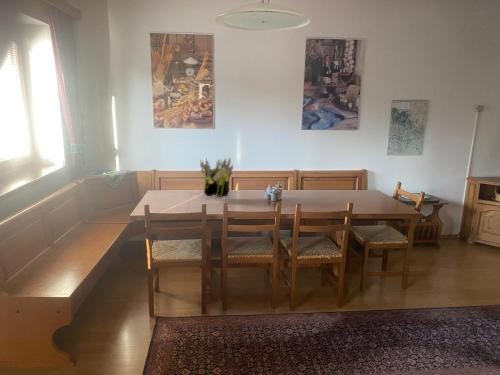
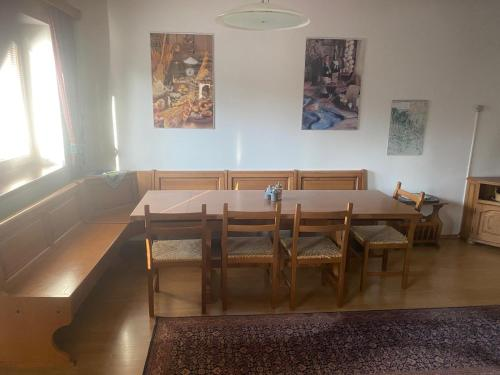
- flower bouquet [199,156,234,200]
